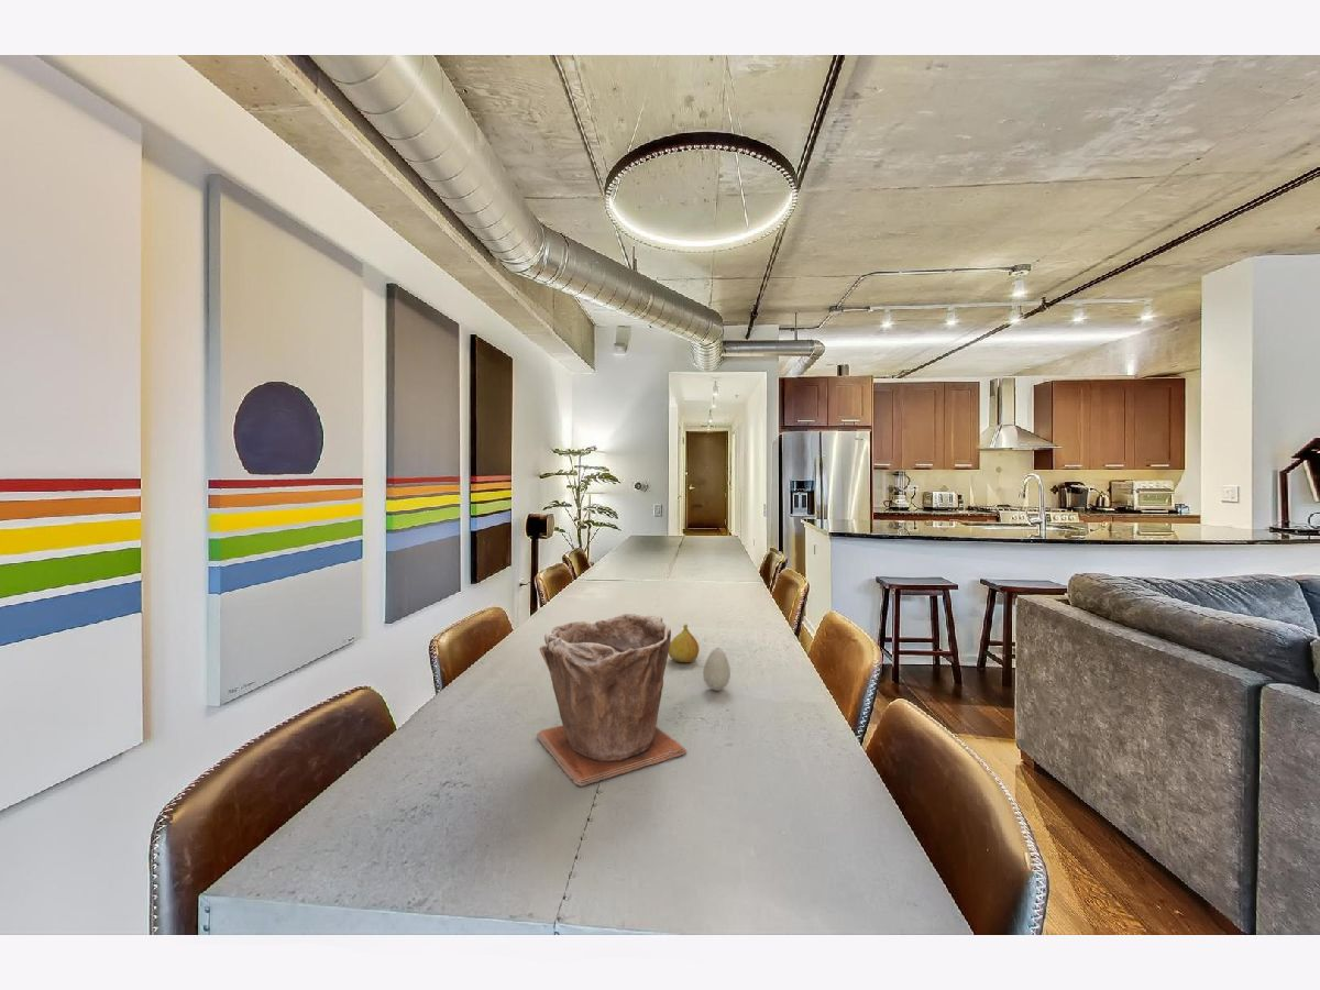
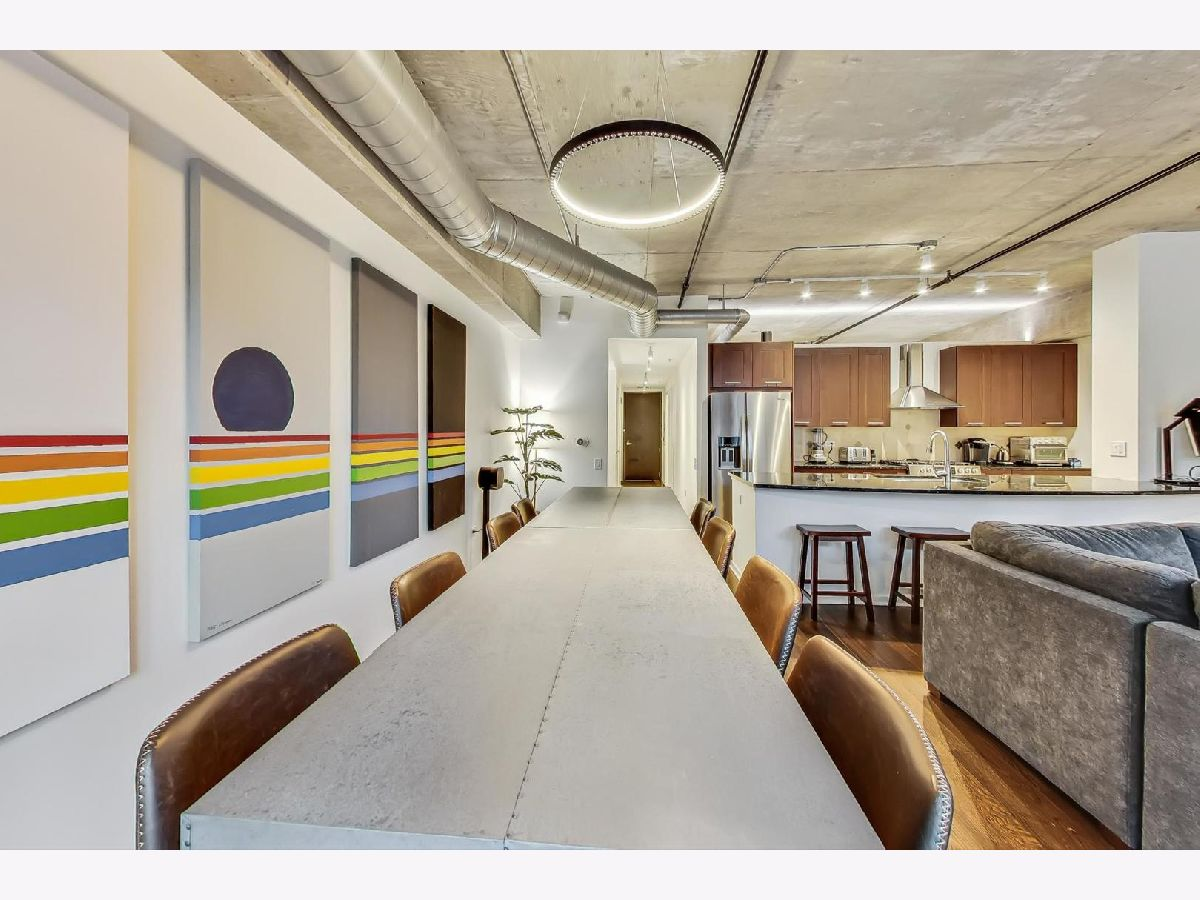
- decorative egg [702,647,732,692]
- fruit [668,624,701,663]
- plant pot [536,613,688,788]
